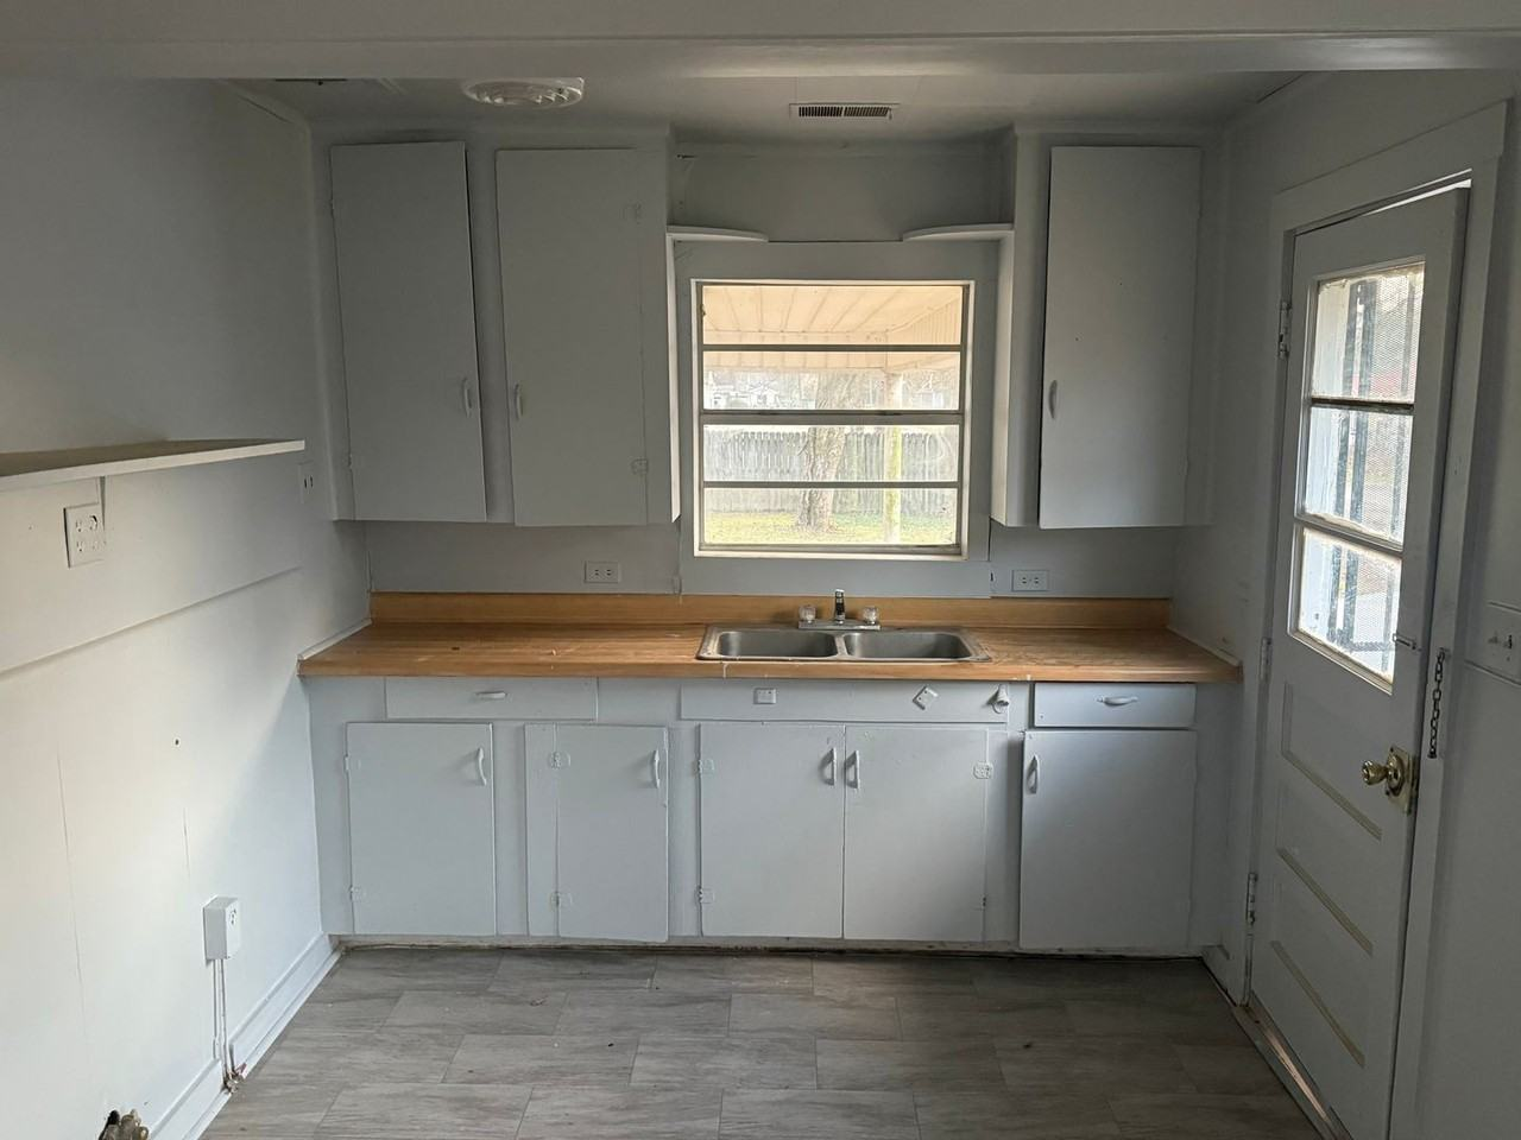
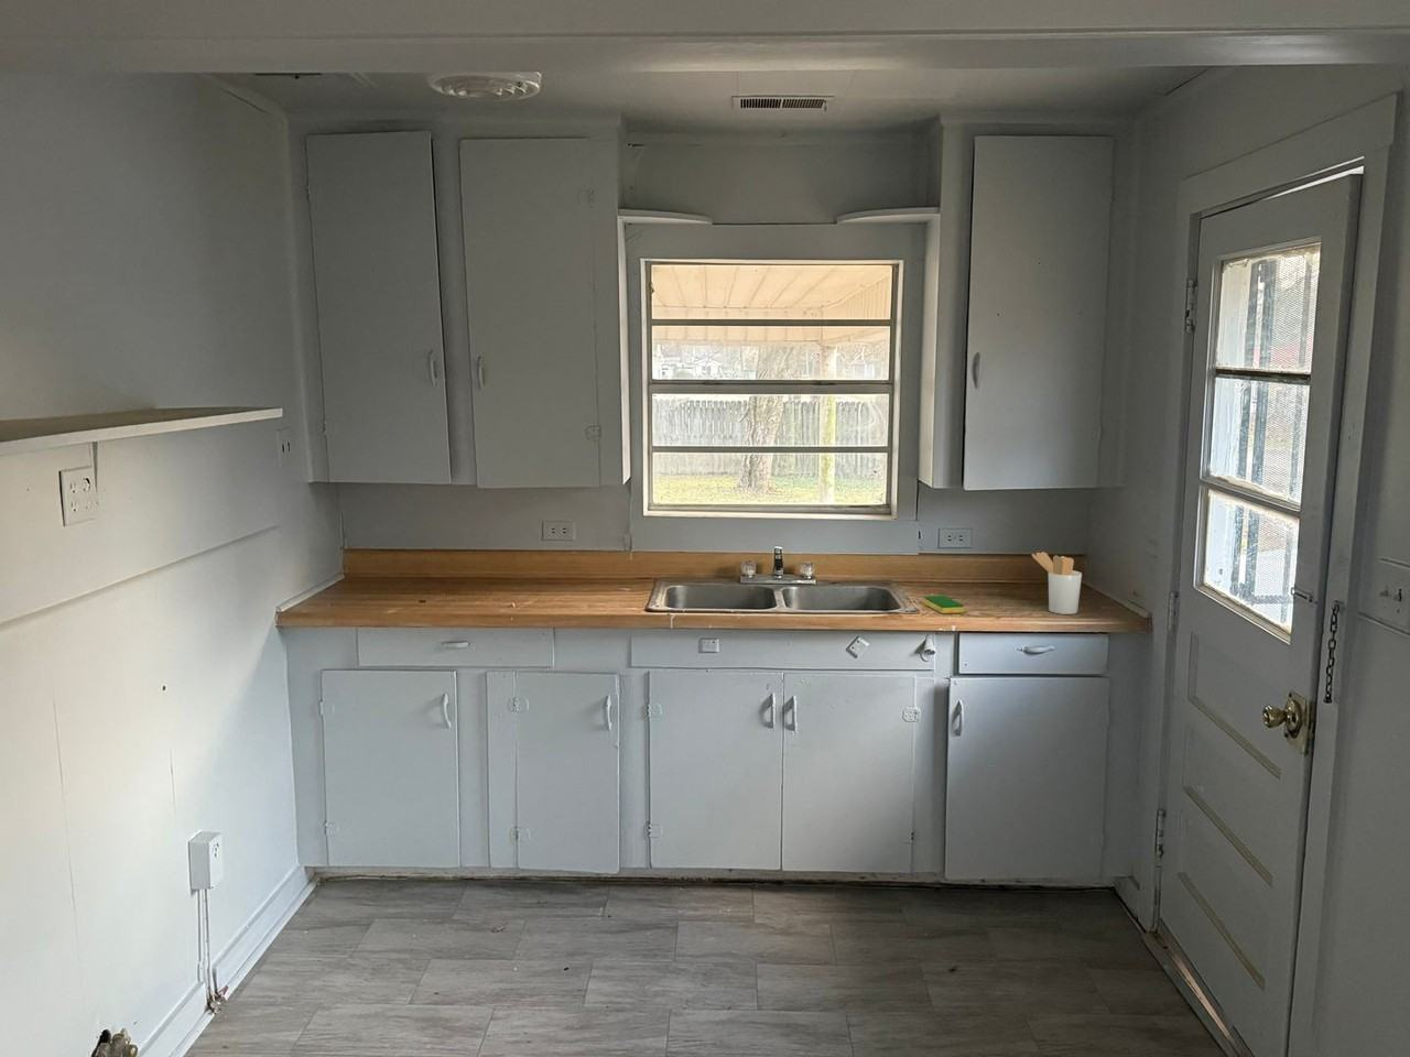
+ utensil holder [1031,552,1082,615]
+ dish sponge [923,594,965,614]
